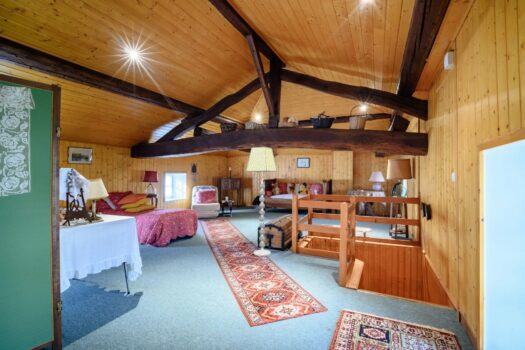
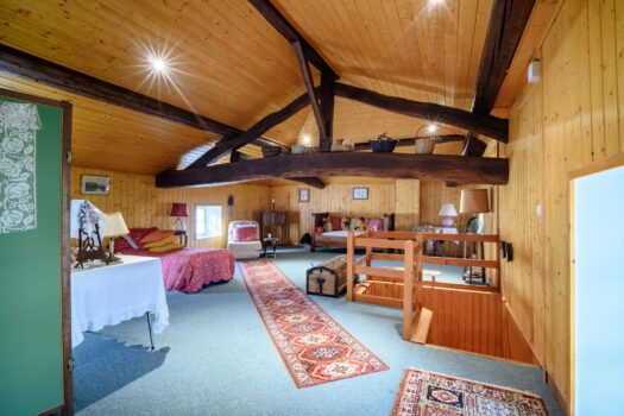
- floor lamp [245,146,278,257]
